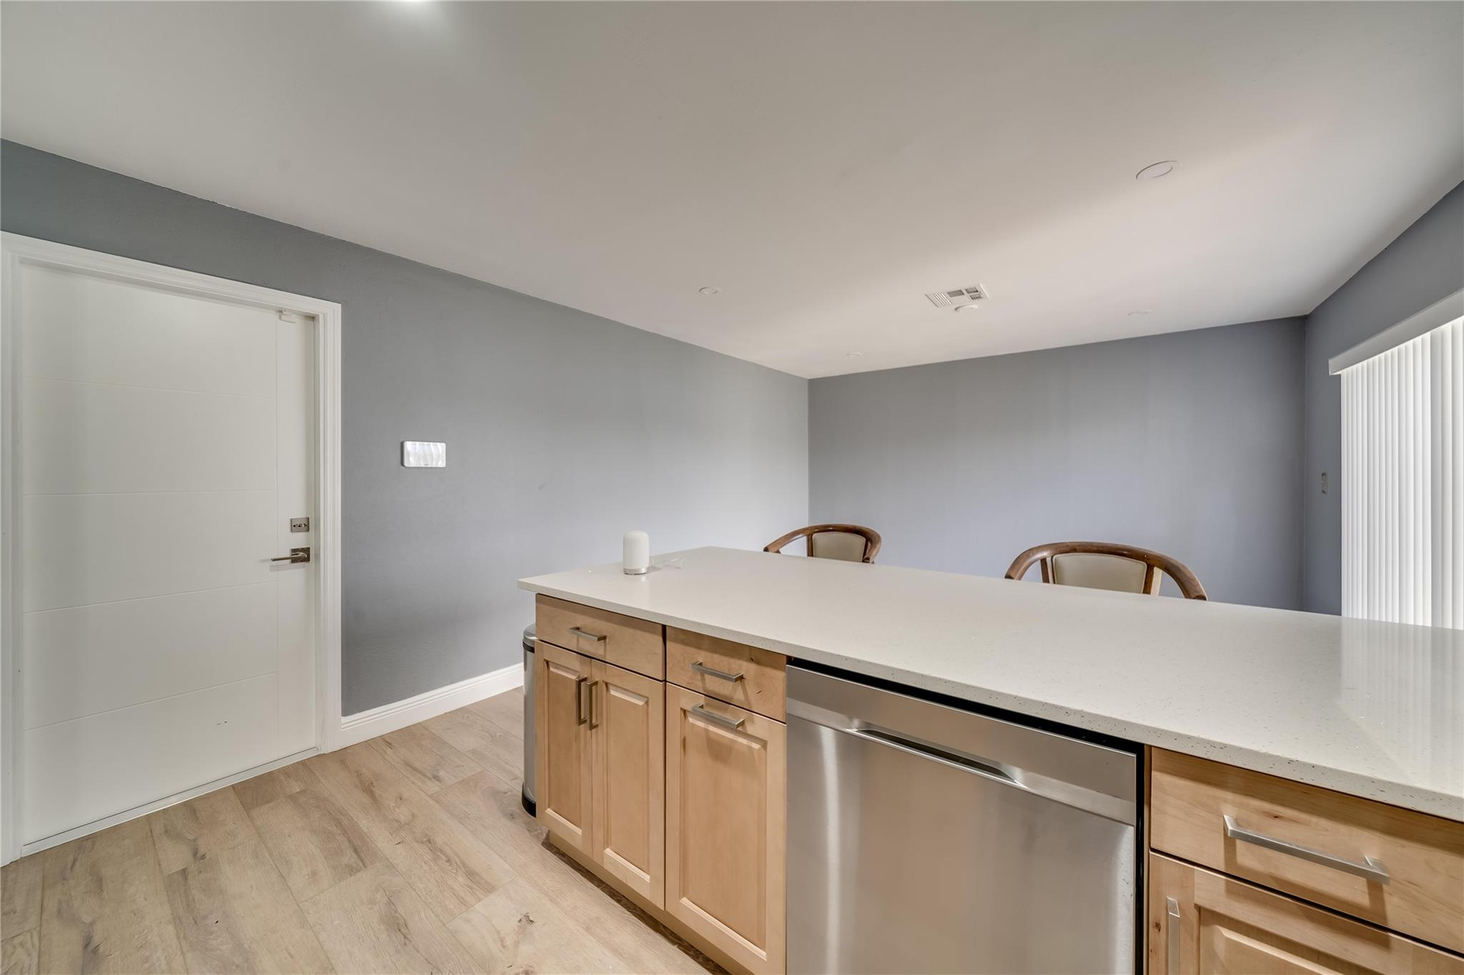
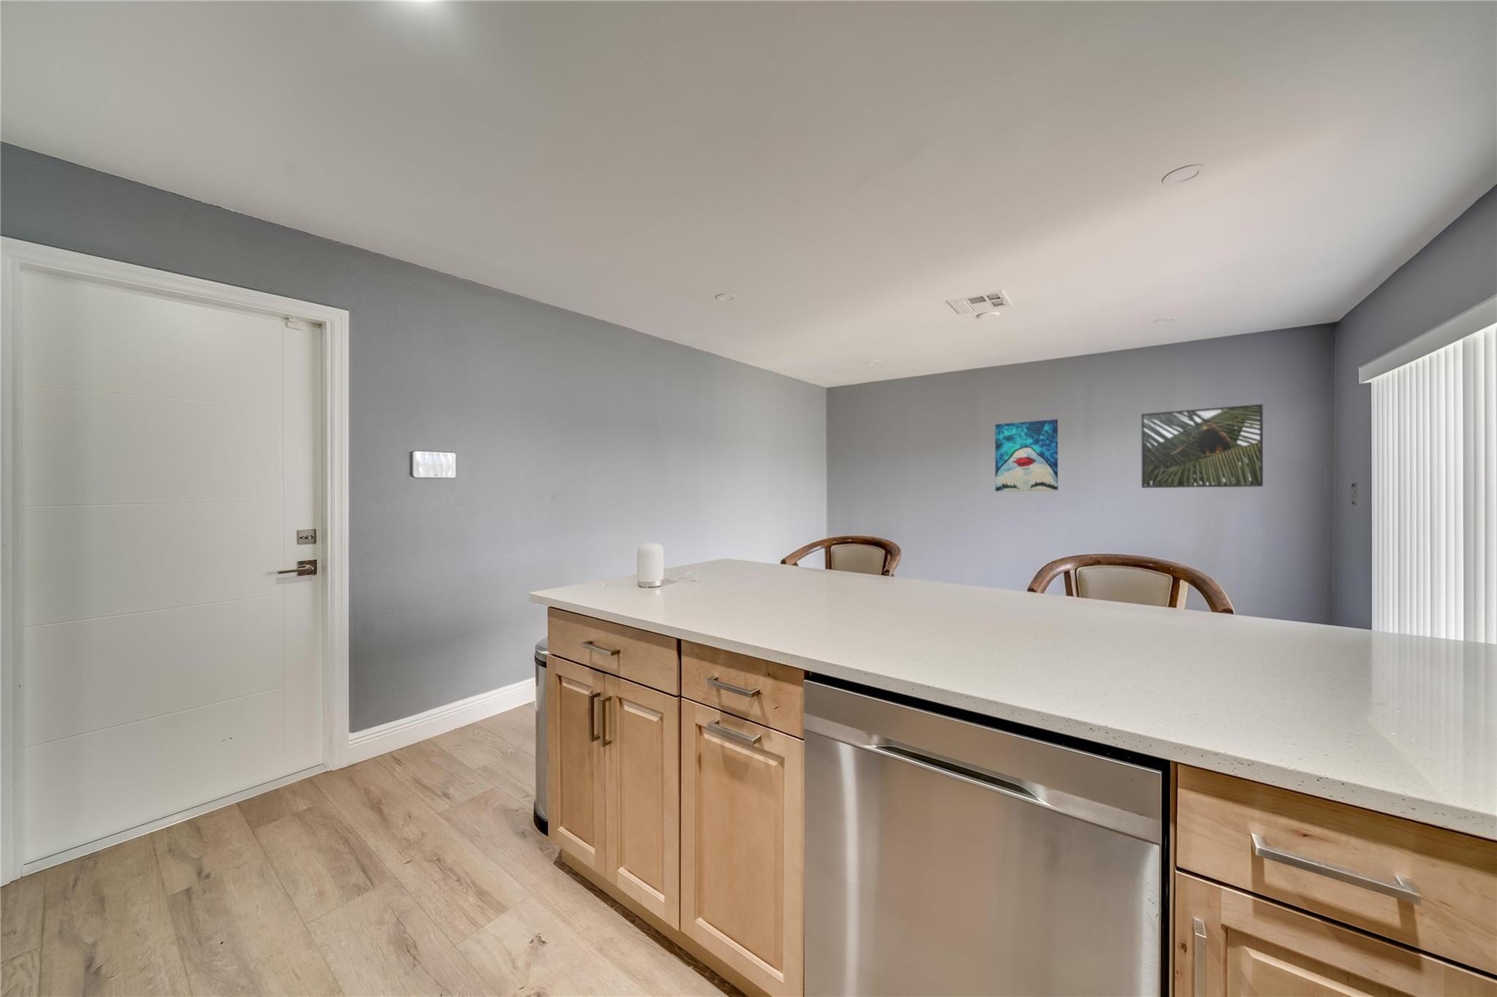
+ wall art [994,418,1058,492]
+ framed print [1141,403,1264,488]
